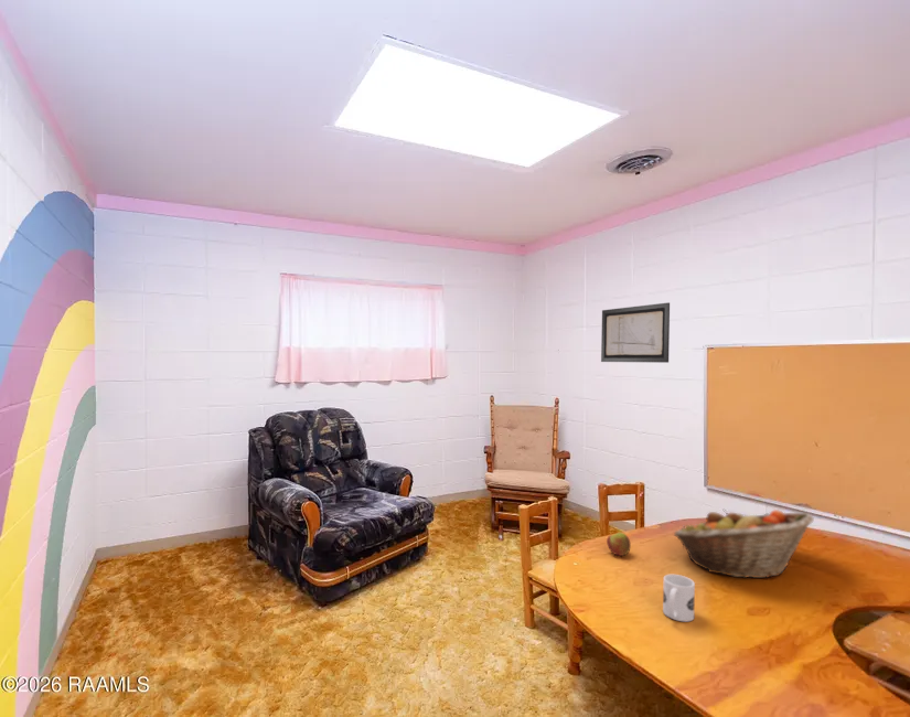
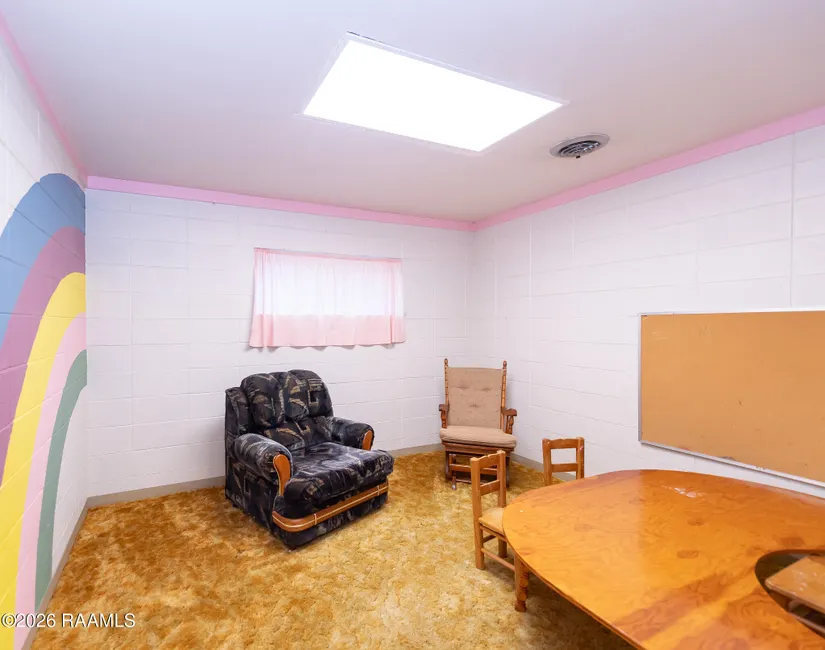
- fruit basket [673,509,815,579]
- wall art [600,301,671,364]
- apple [606,532,632,557]
- mug [662,574,696,622]
